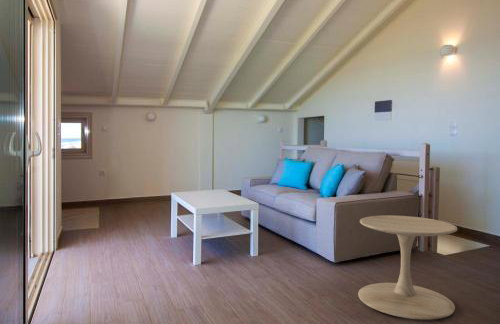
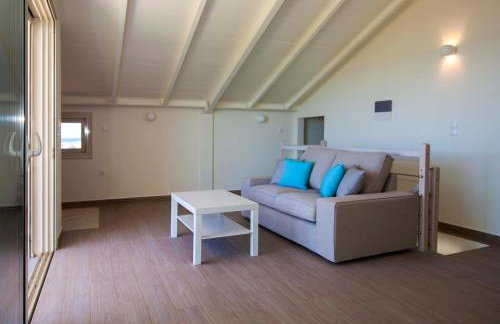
- side table [357,214,458,320]
